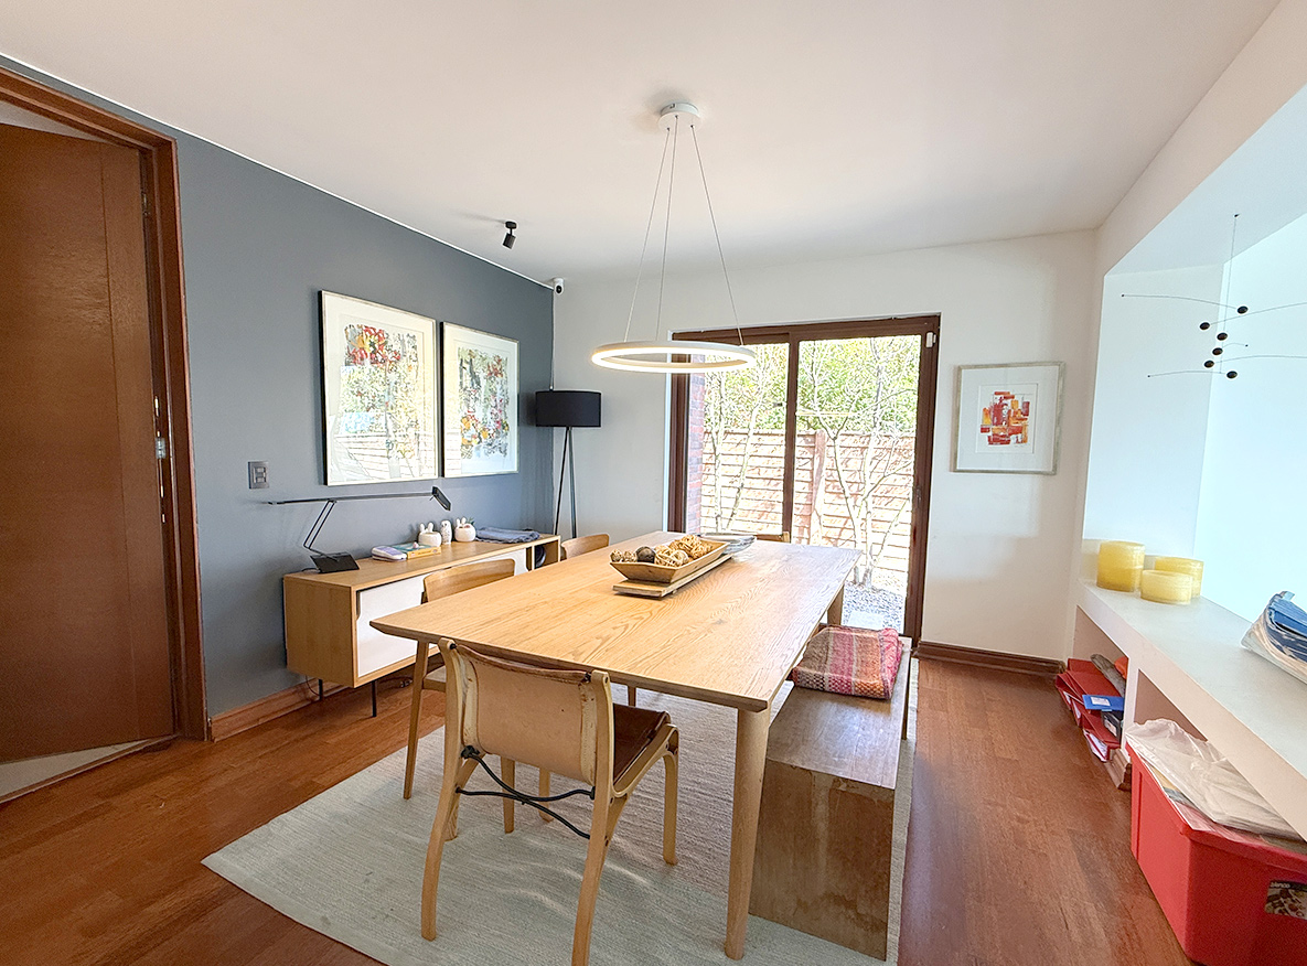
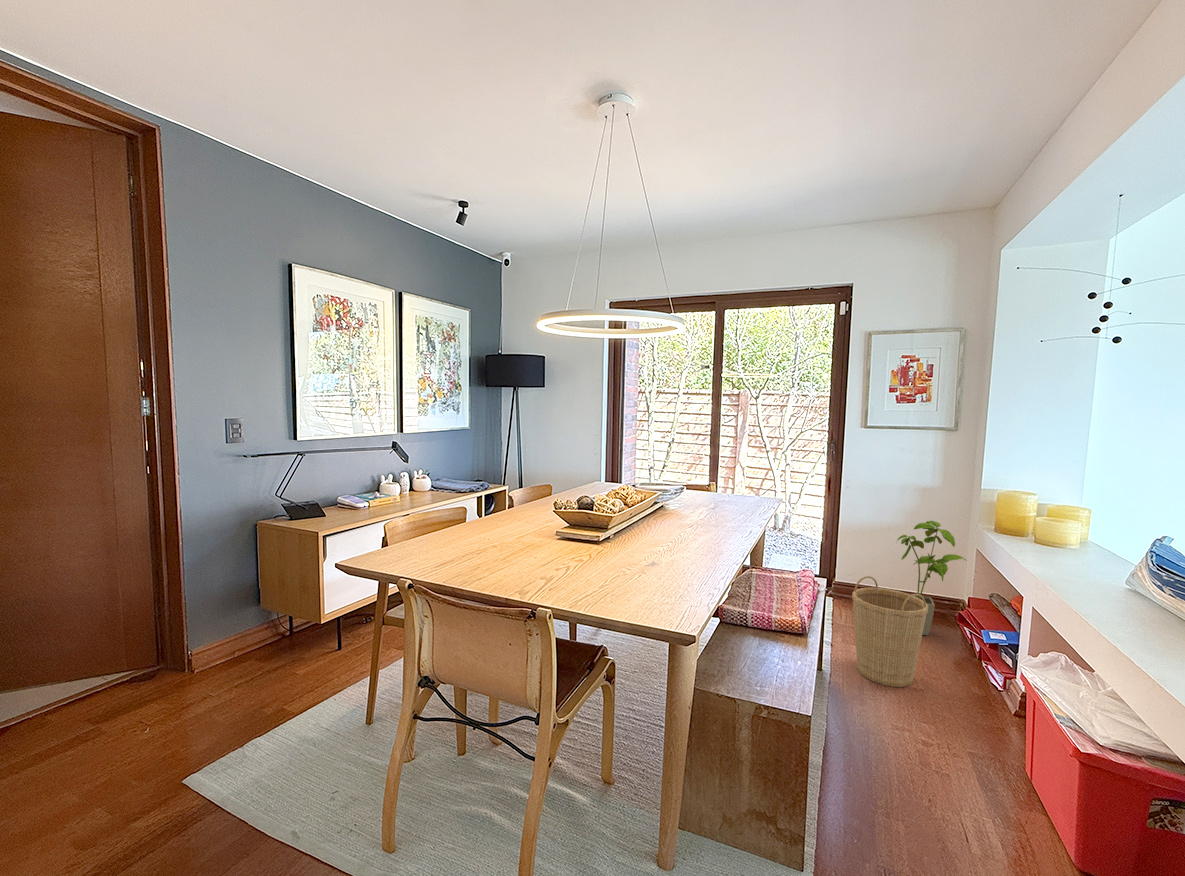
+ house plant [895,520,967,636]
+ basket [851,575,928,688]
